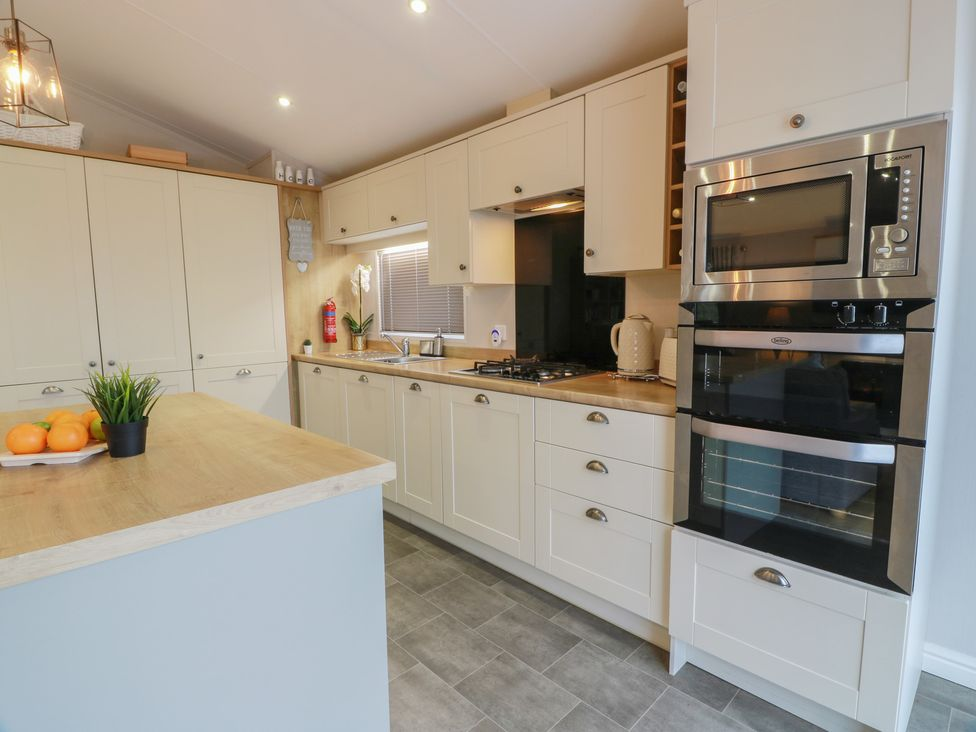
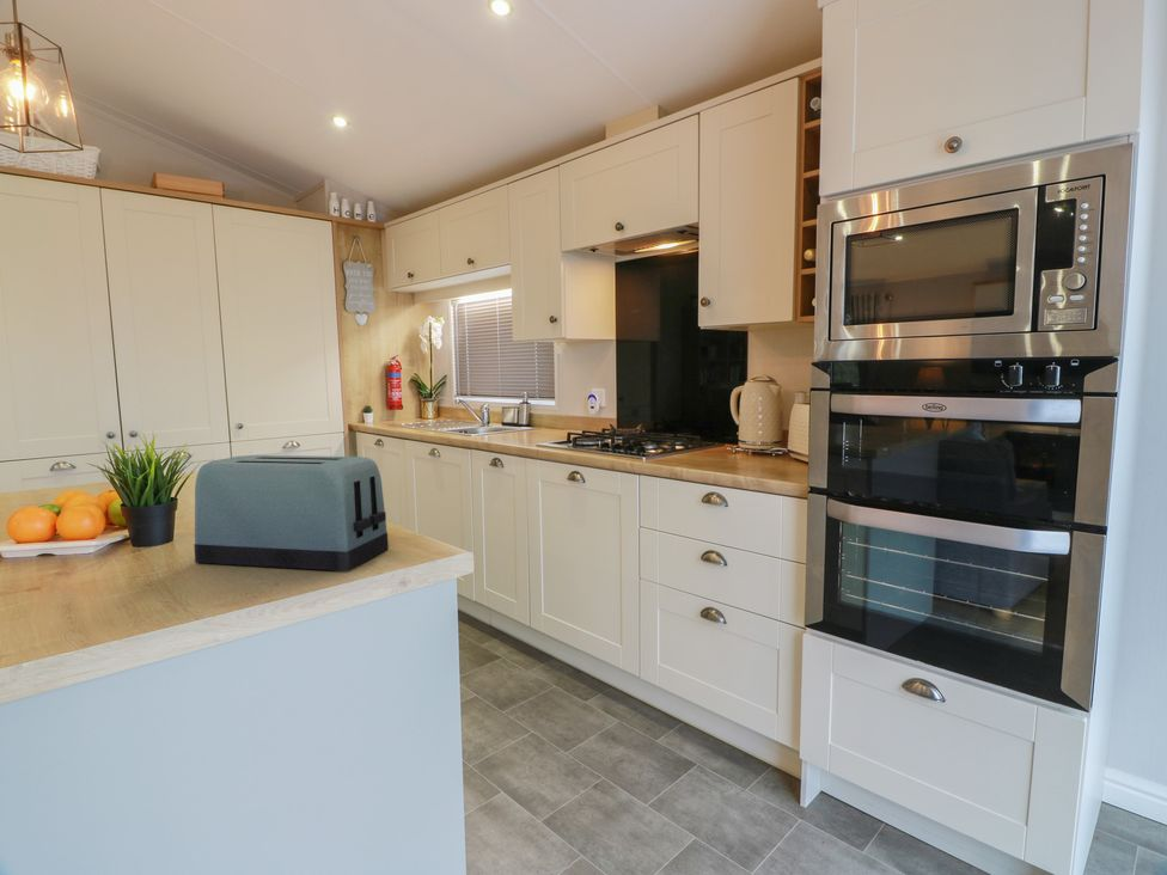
+ toaster [193,454,390,571]
